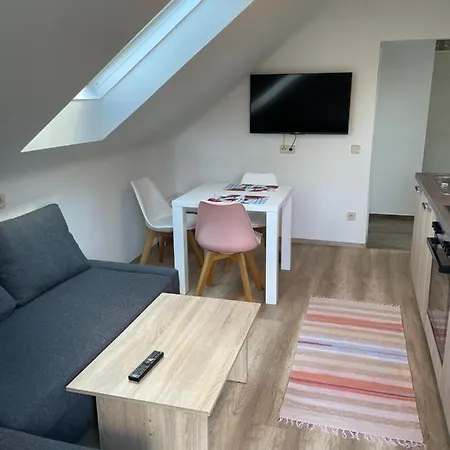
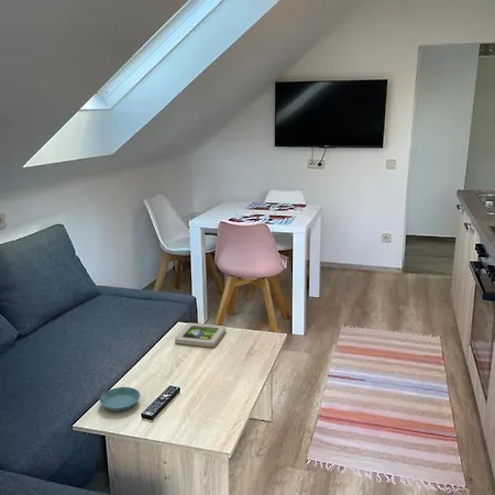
+ picture frame [174,322,227,348]
+ saucer [99,386,141,413]
